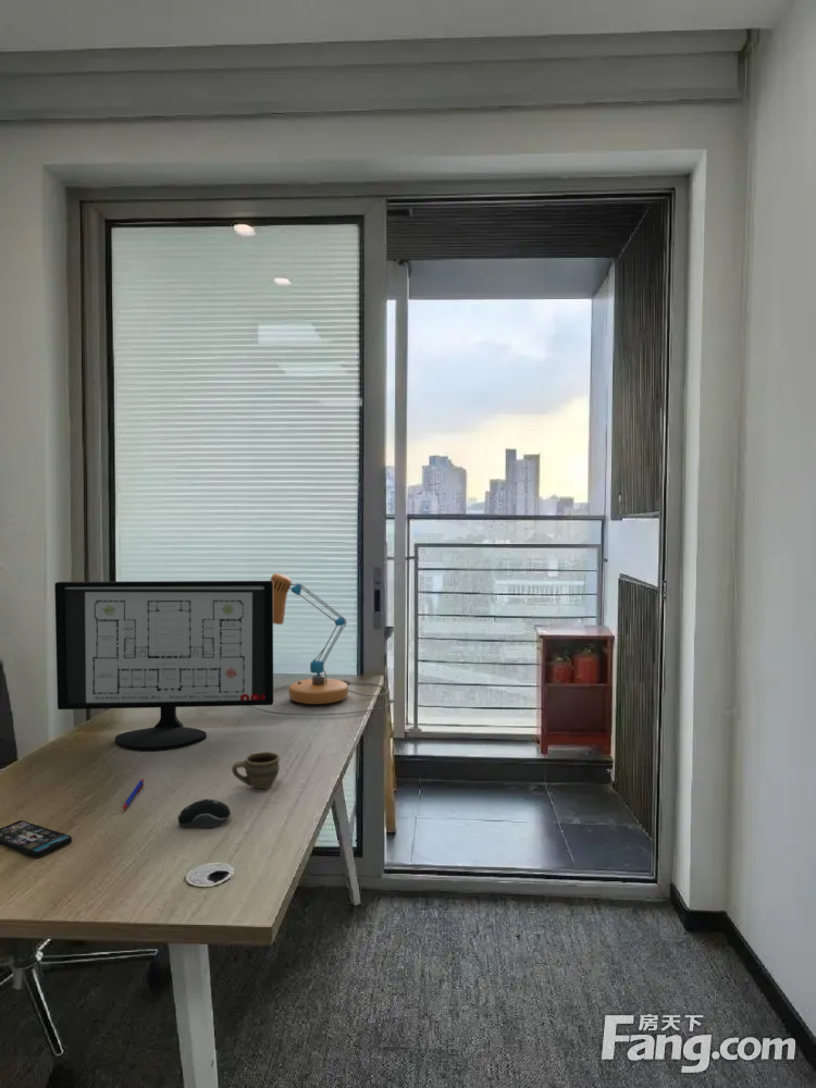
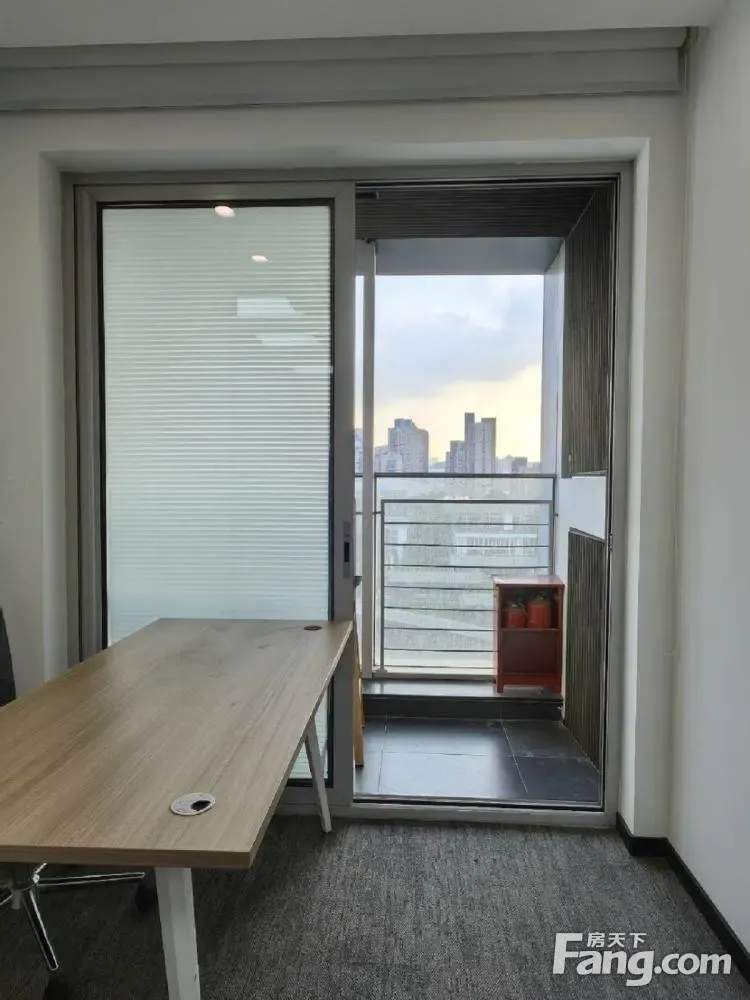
- pen [122,778,145,812]
- smartphone [0,819,73,858]
- computer mouse [177,799,232,828]
- cup [231,751,281,790]
- computer monitor [53,580,274,752]
- desk lamp [249,572,396,716]
